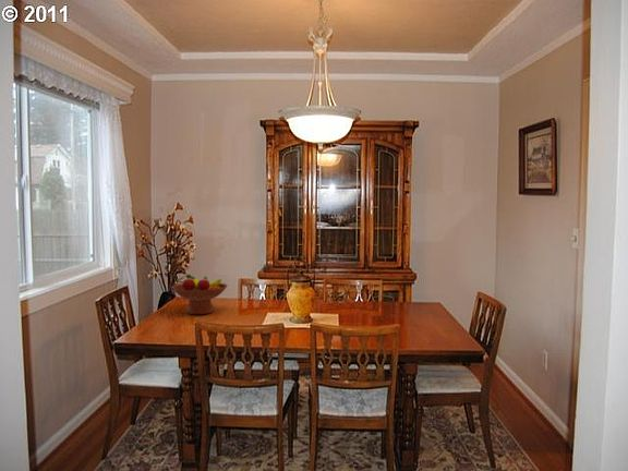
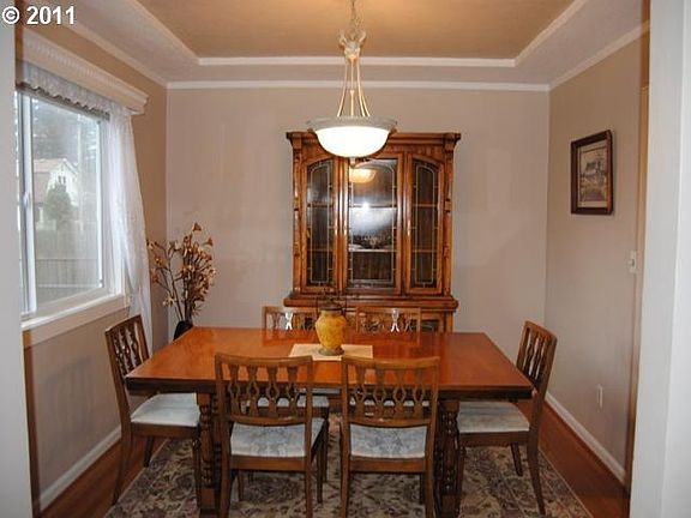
- fruit bowl [170,274,228,315]
